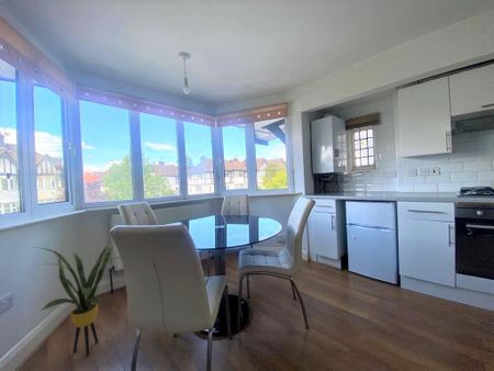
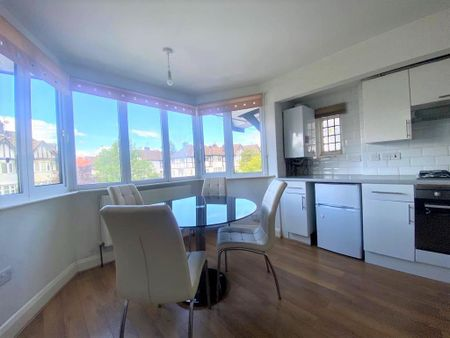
- house plant [32,240,121,357]
